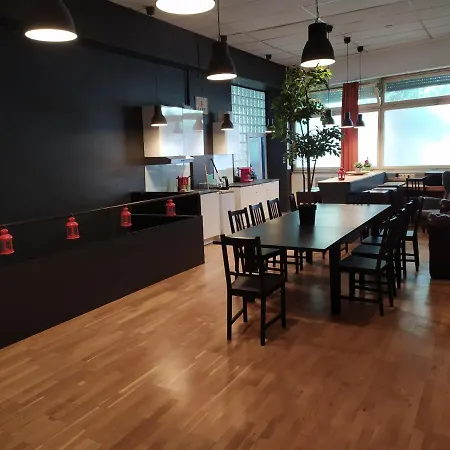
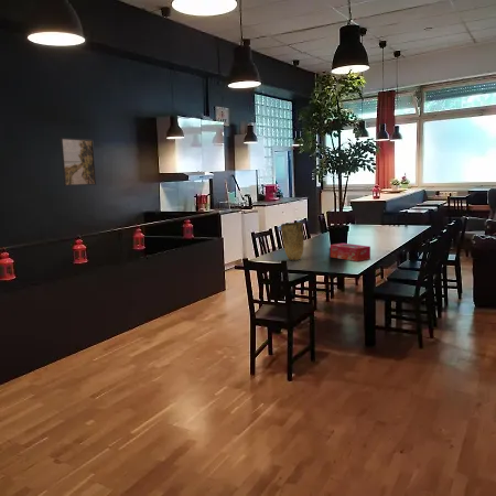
+ tissue box [330,242,371,262]
+ vase [280,222,305,261]
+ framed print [60,137,97,187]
